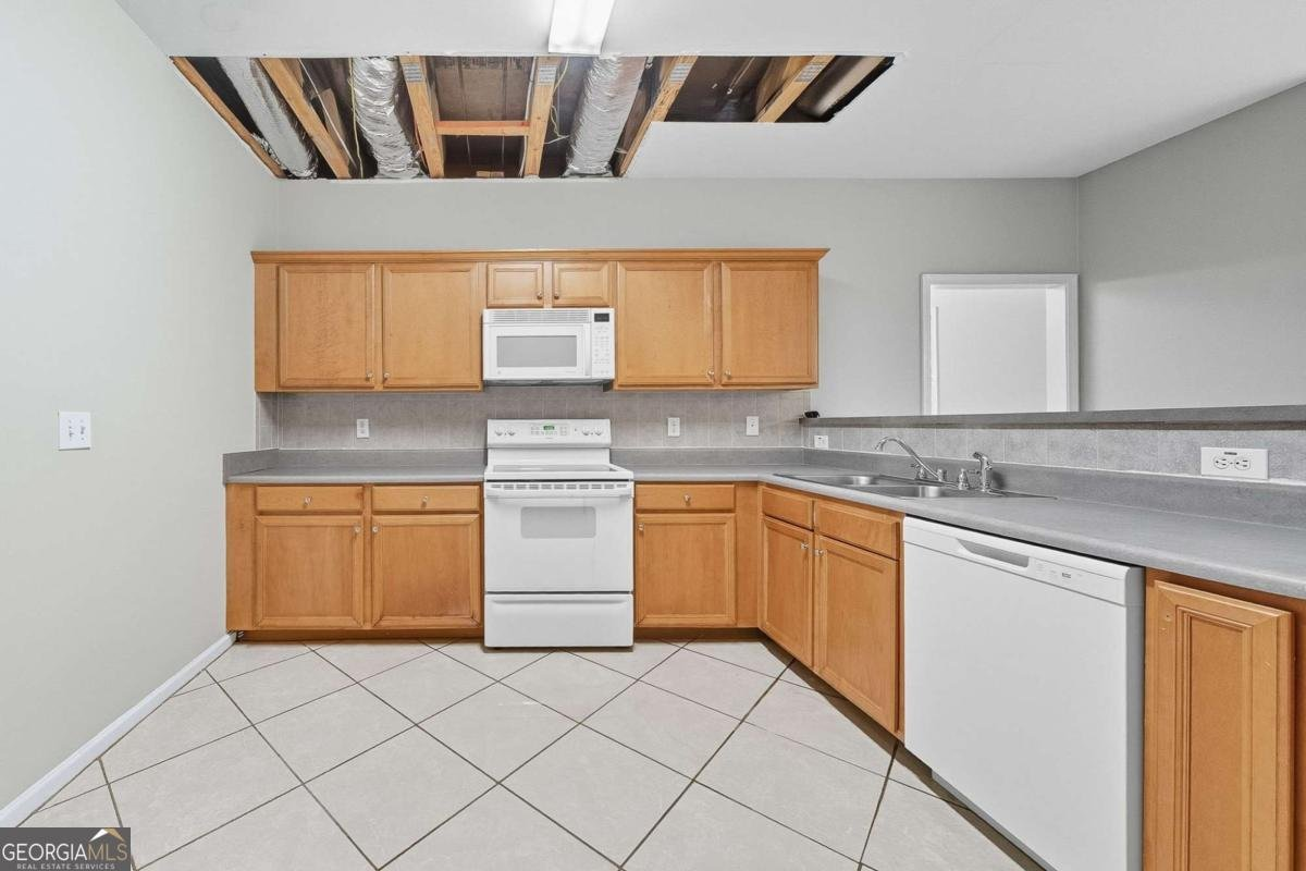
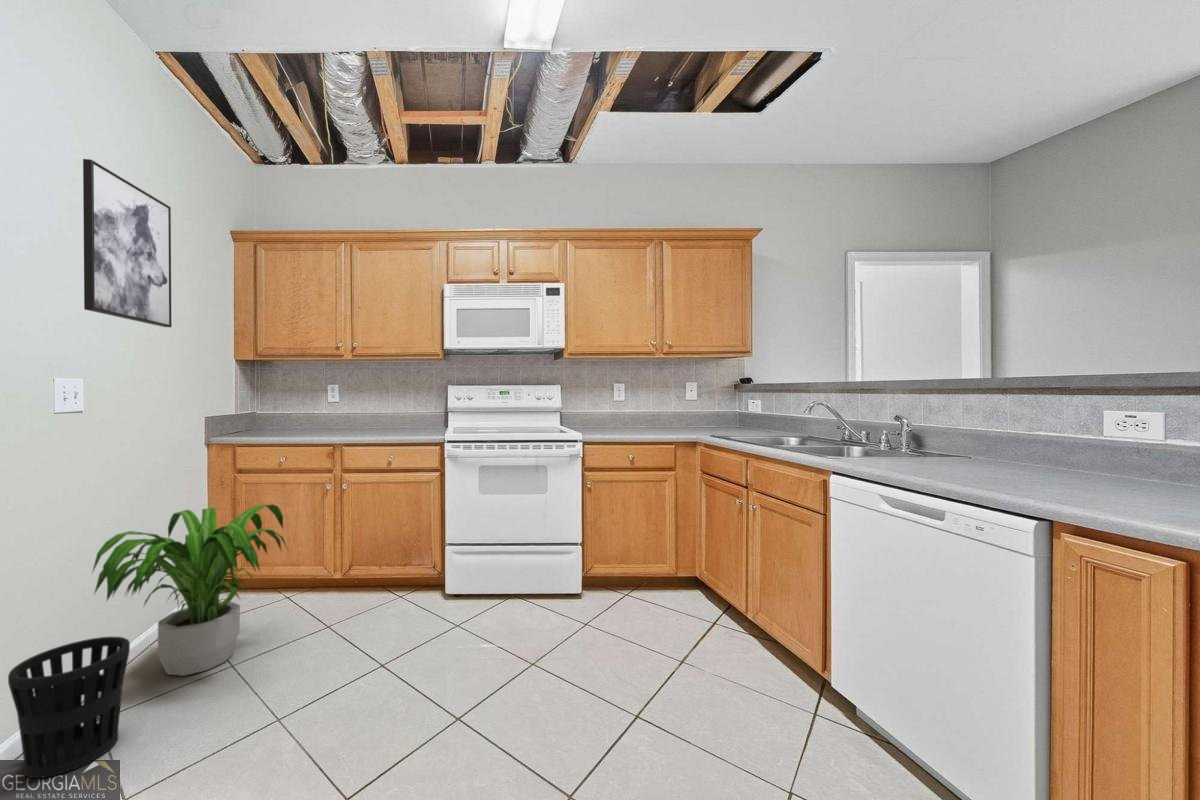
+ potted plant [91,503,290,677]
+ wastebasket [7,635,131,779]
+ wall art [82,158,173,328]
